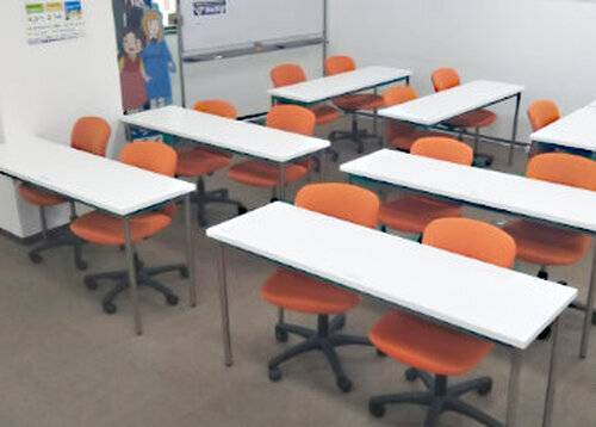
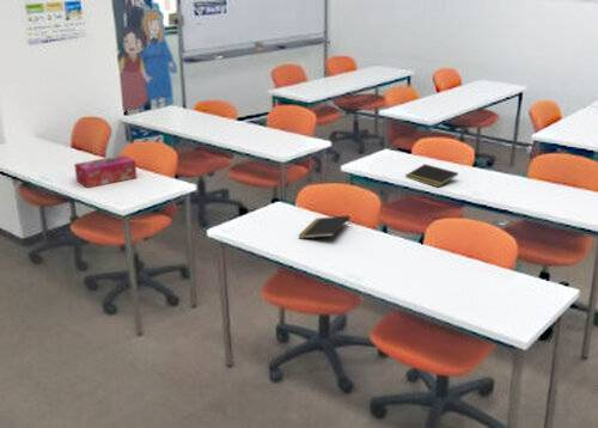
+ tissue box [73,154,138,189]
+ notepad [298,214,352,239]
+ notepad [404,163,459,188]
